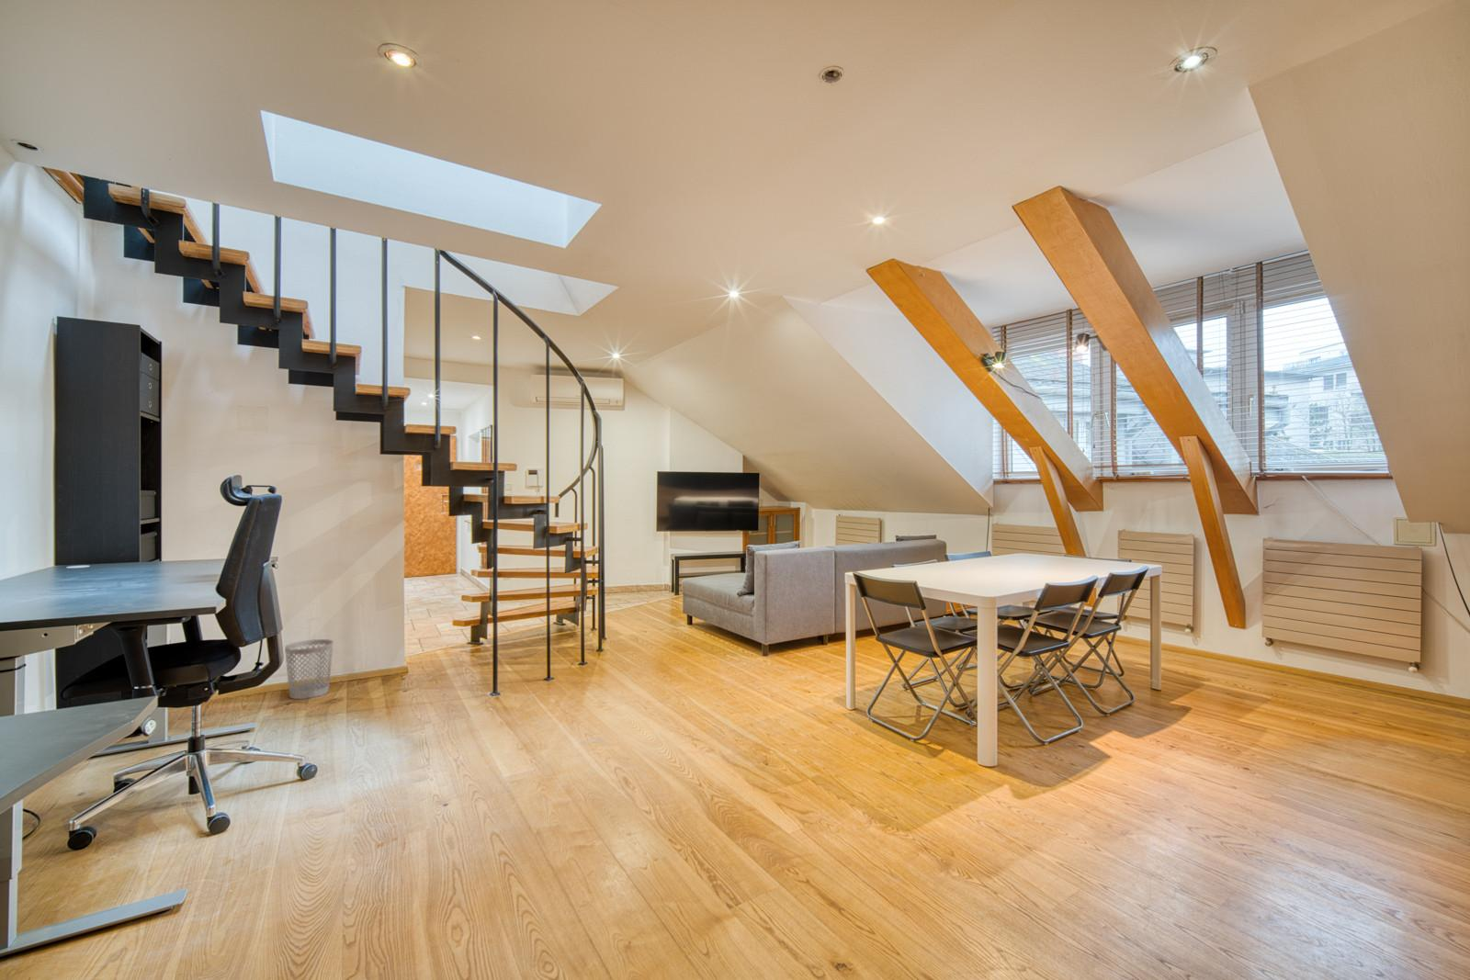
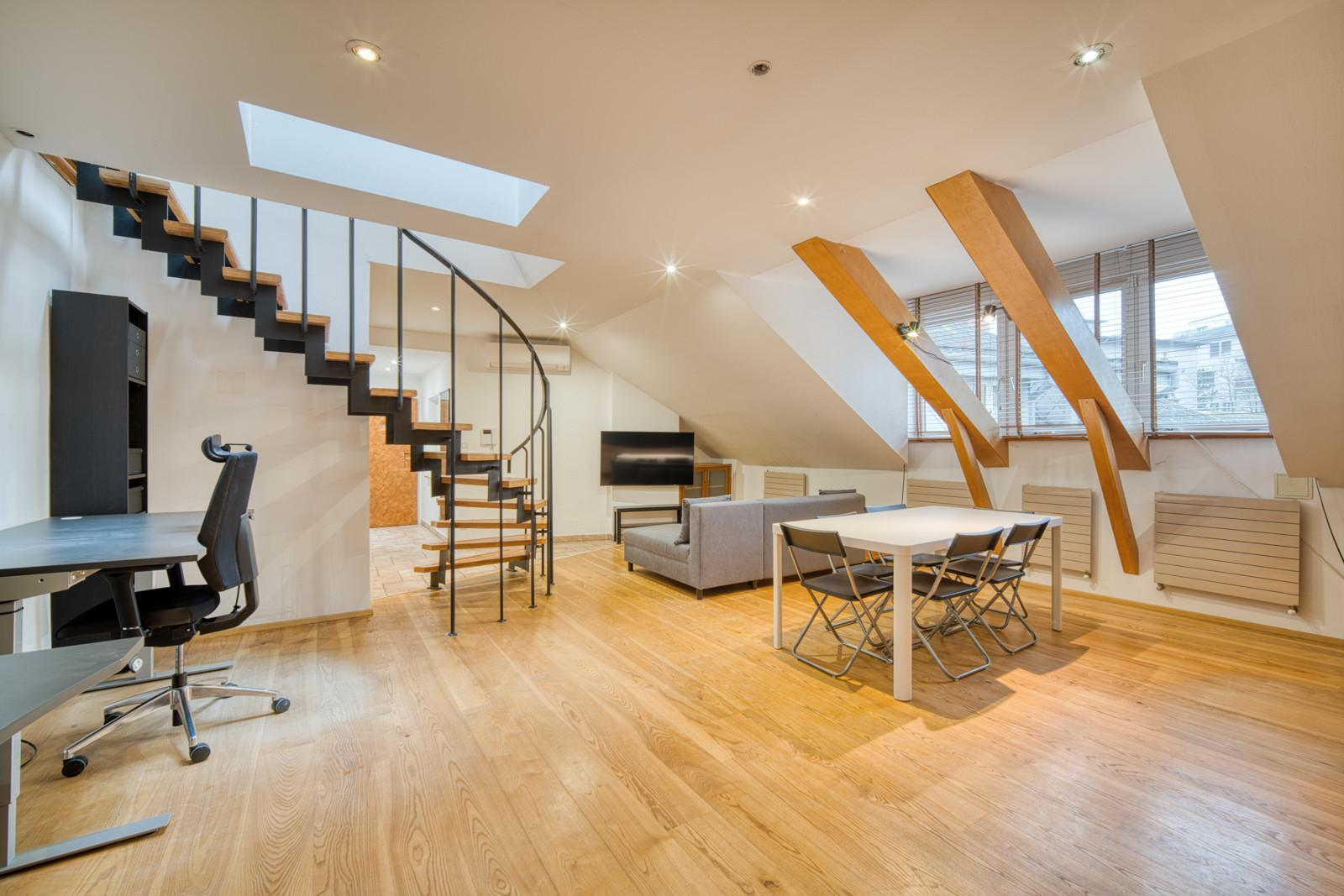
- wastebasket [284,639,335,700]
